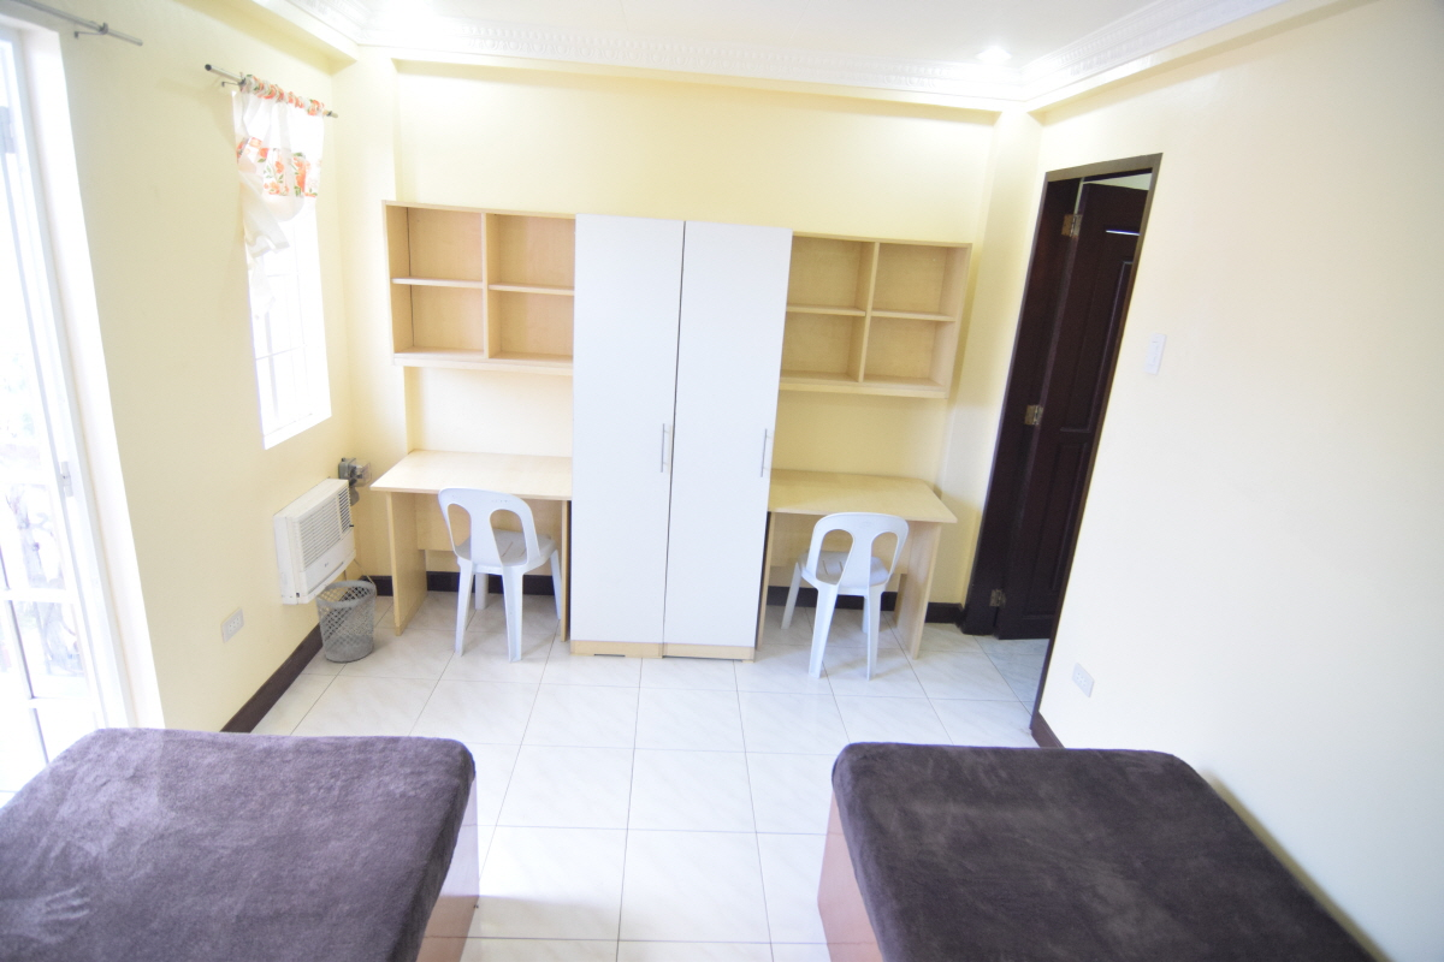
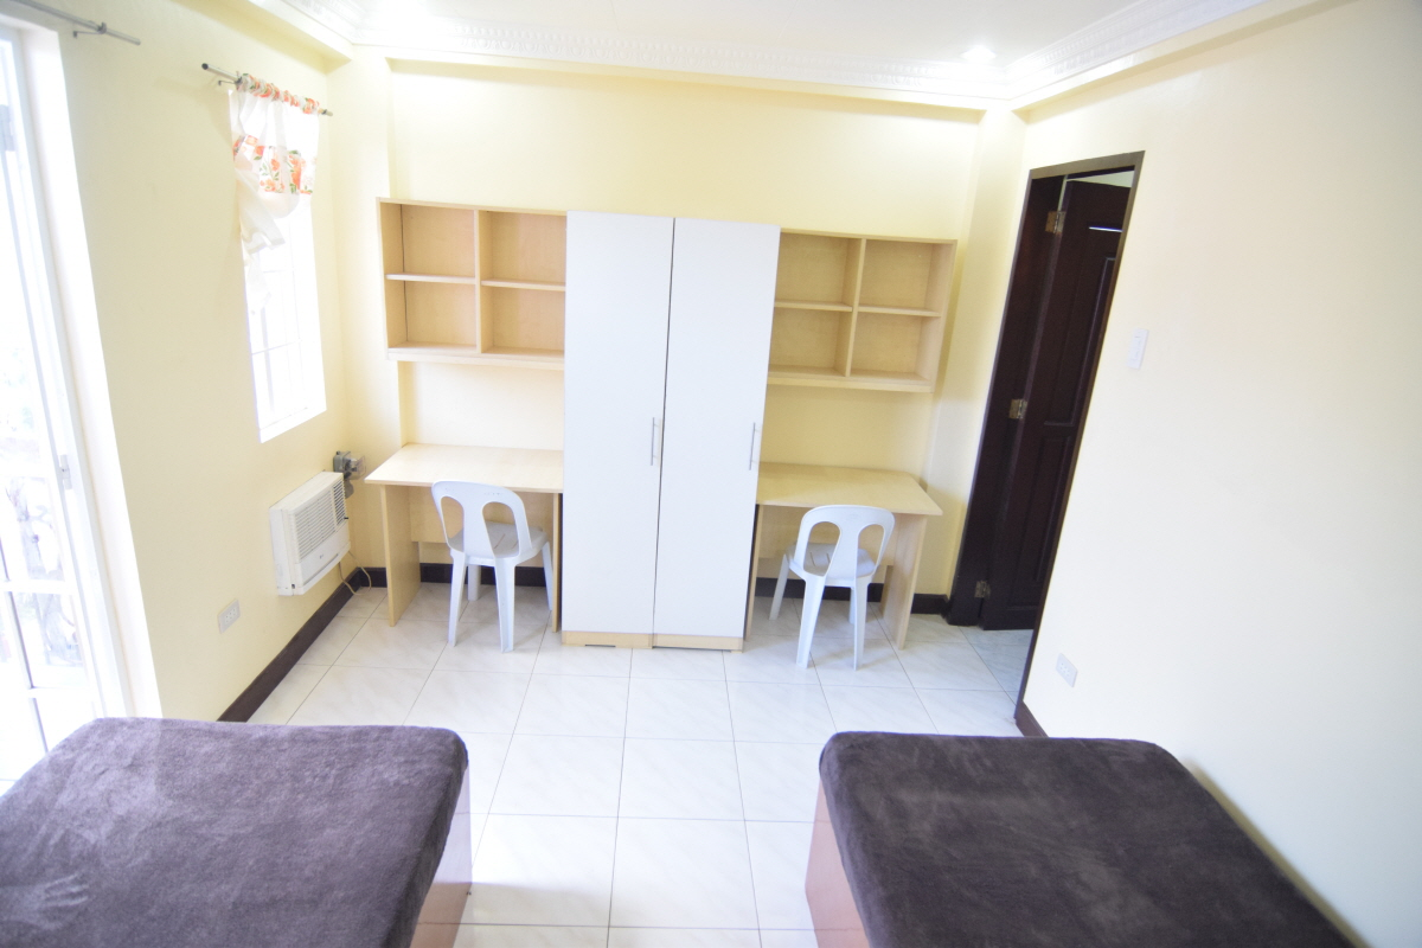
- wastebasket [314,580,377,664]
